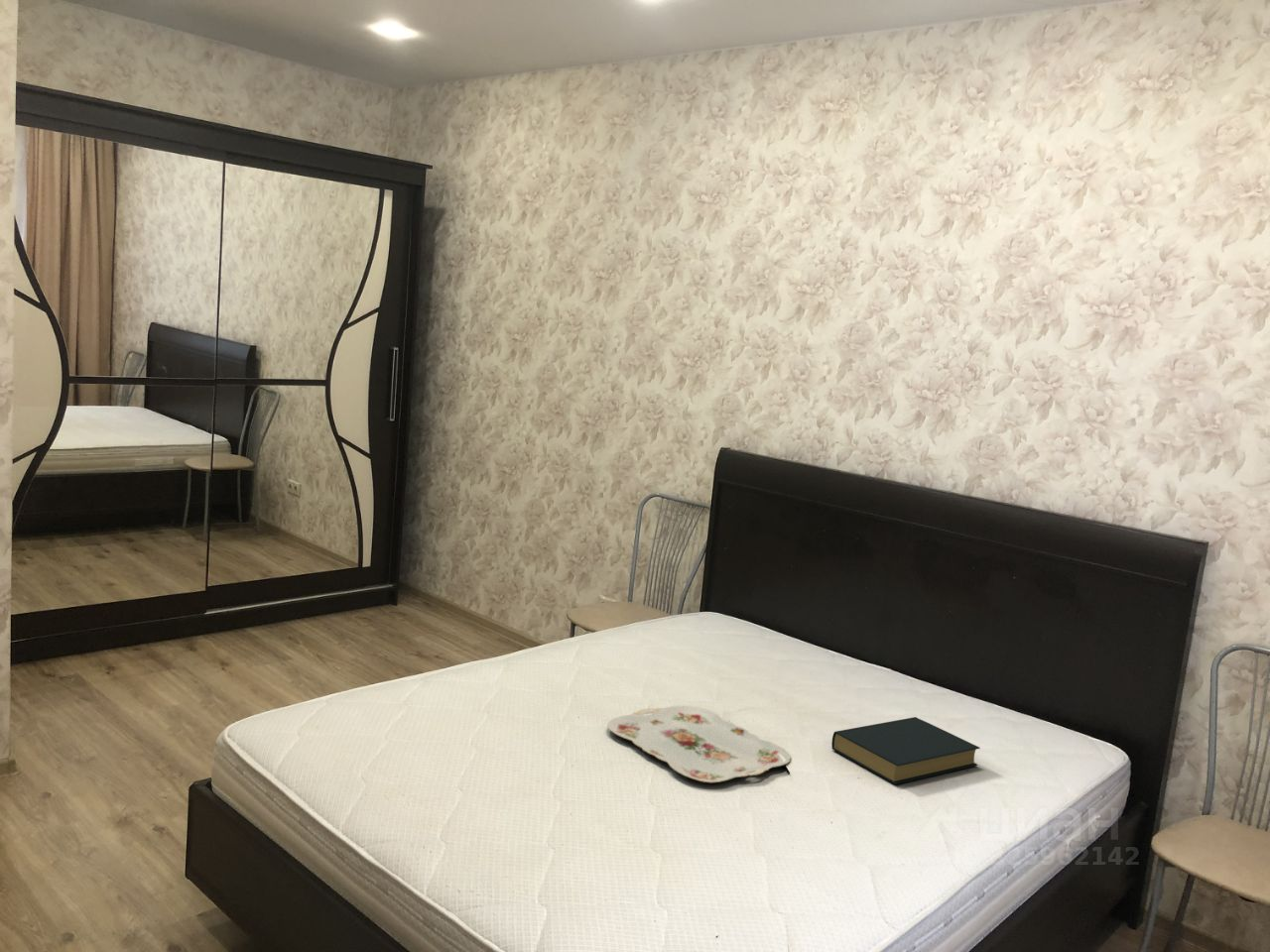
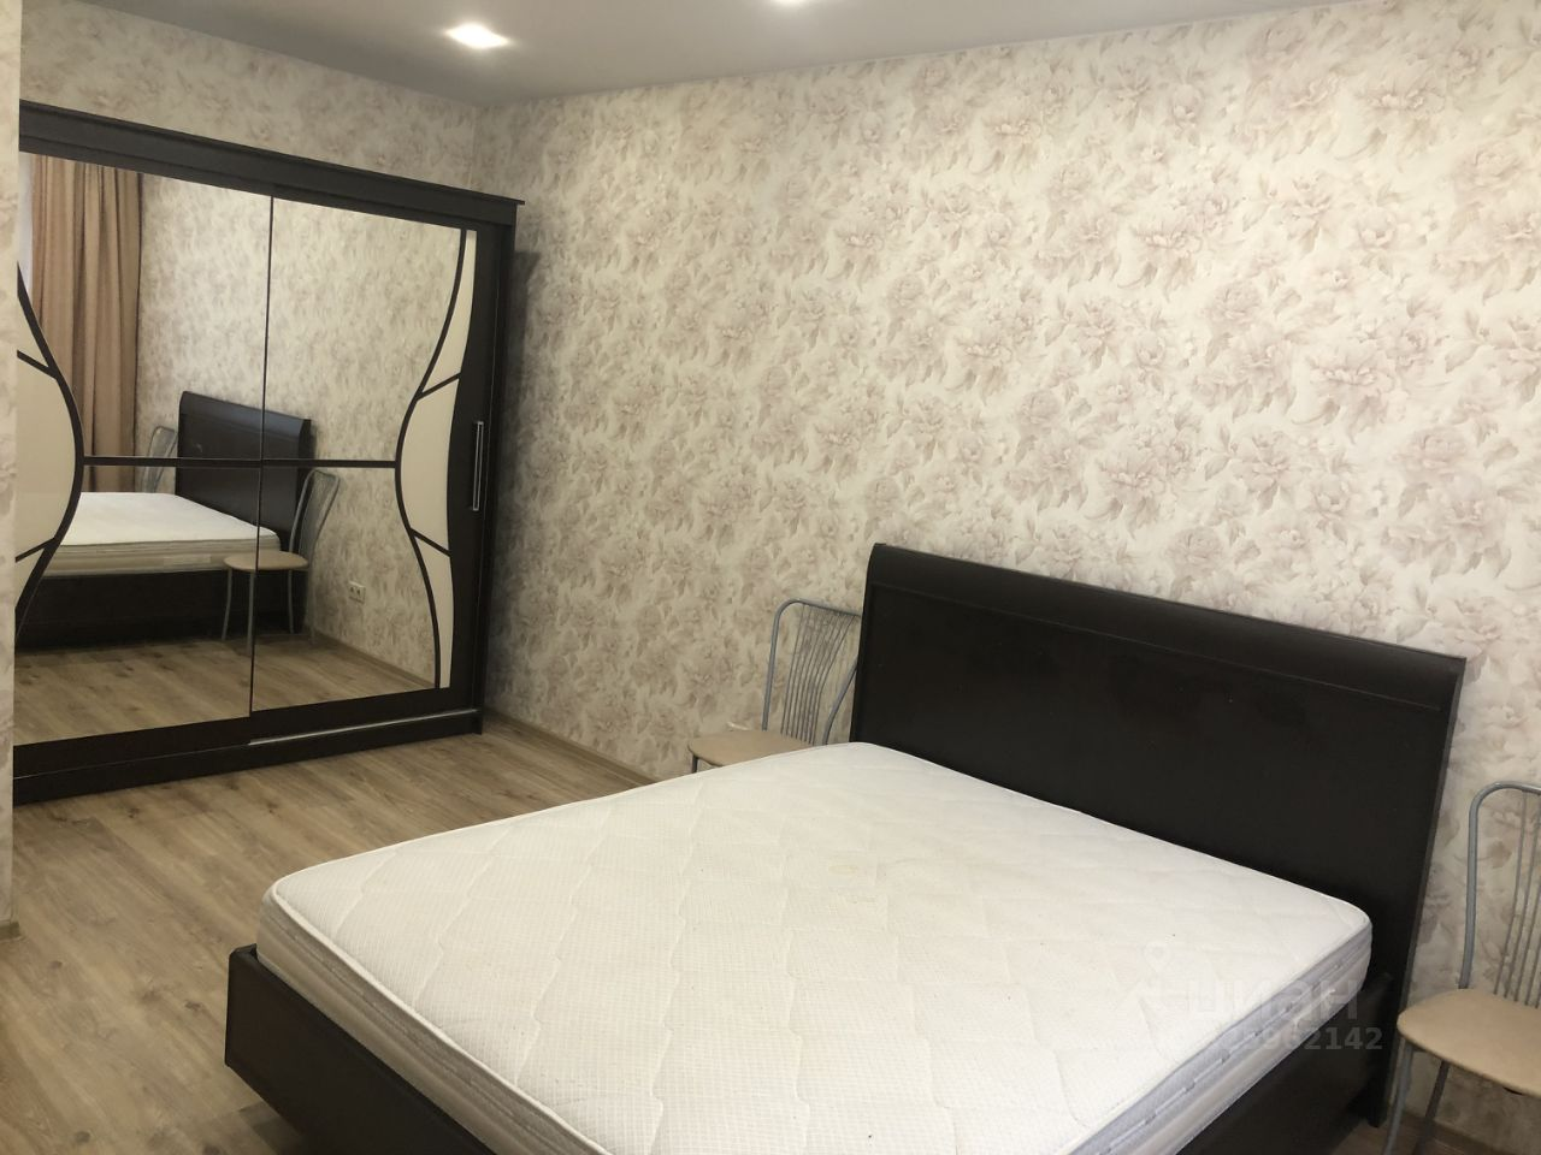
- hardback book [830,716,981,785]
- serving tray [606,705,792,783]
